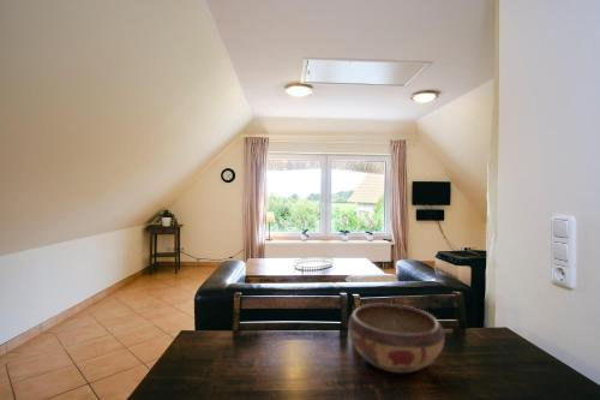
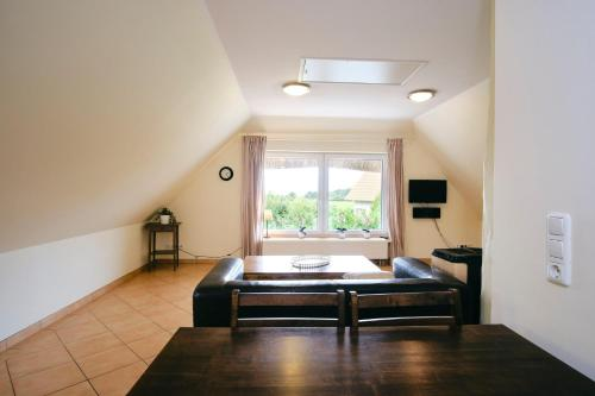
- decorative bowl [347,303,446,375]
